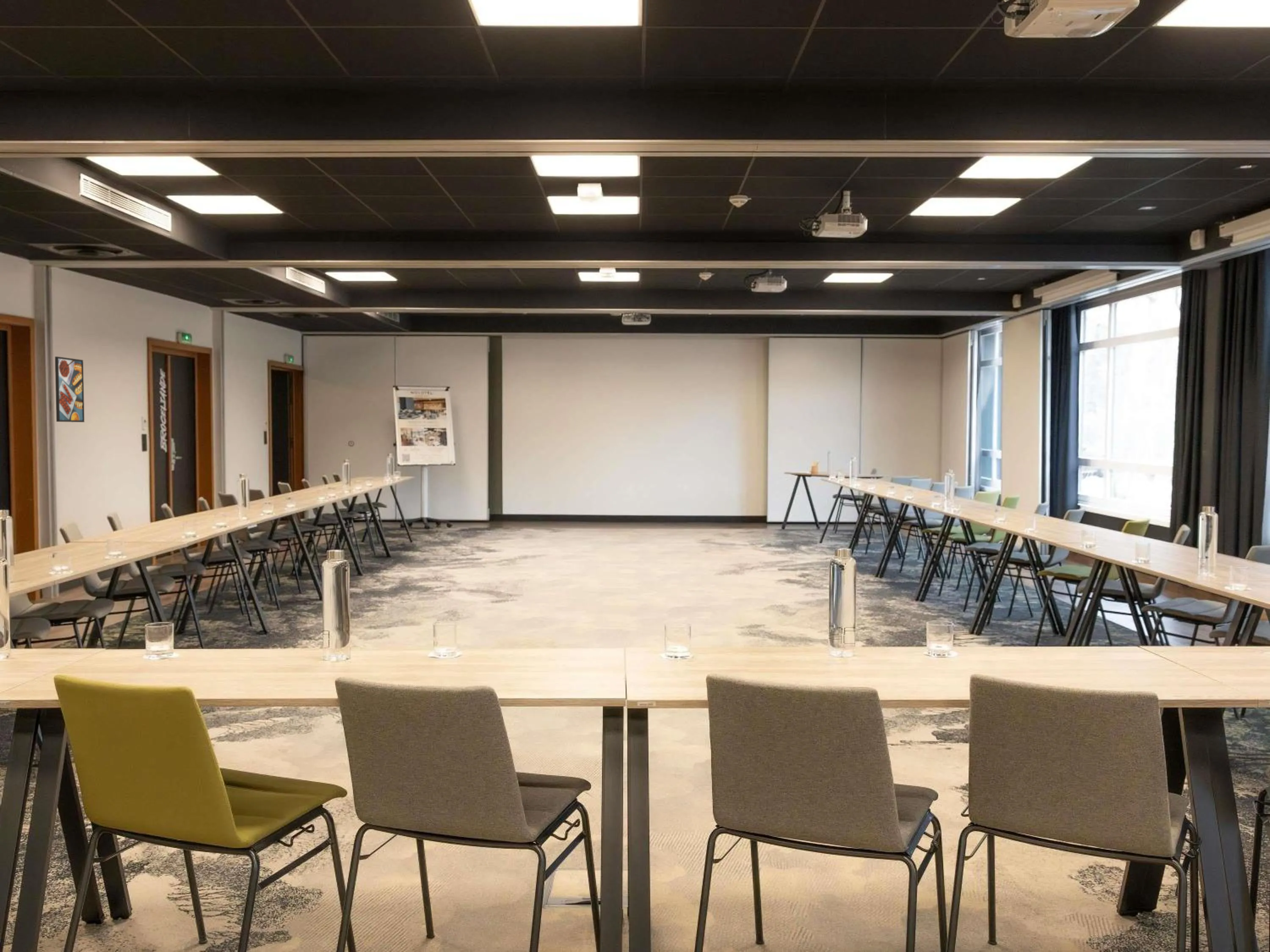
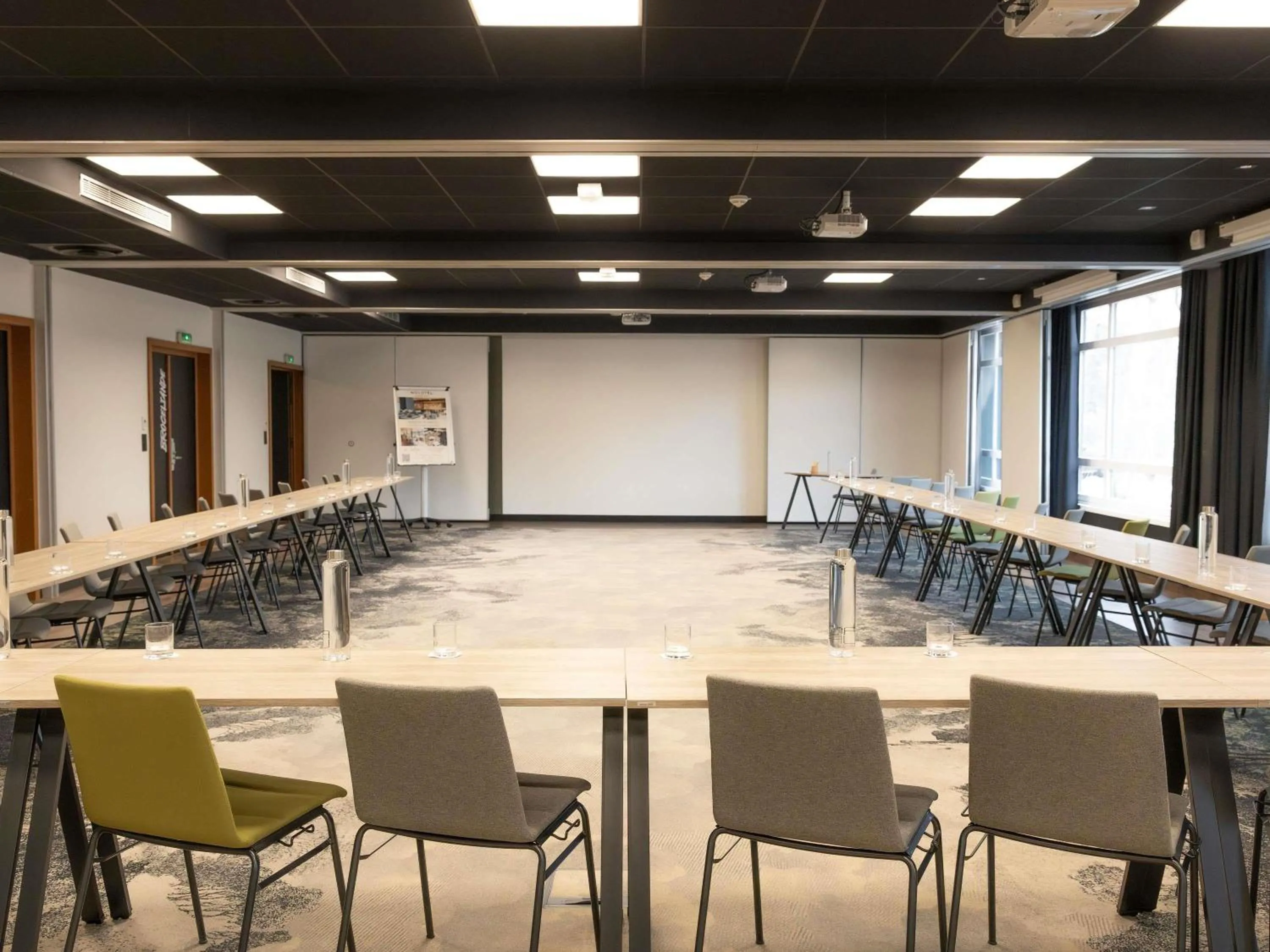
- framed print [55,356,85,423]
